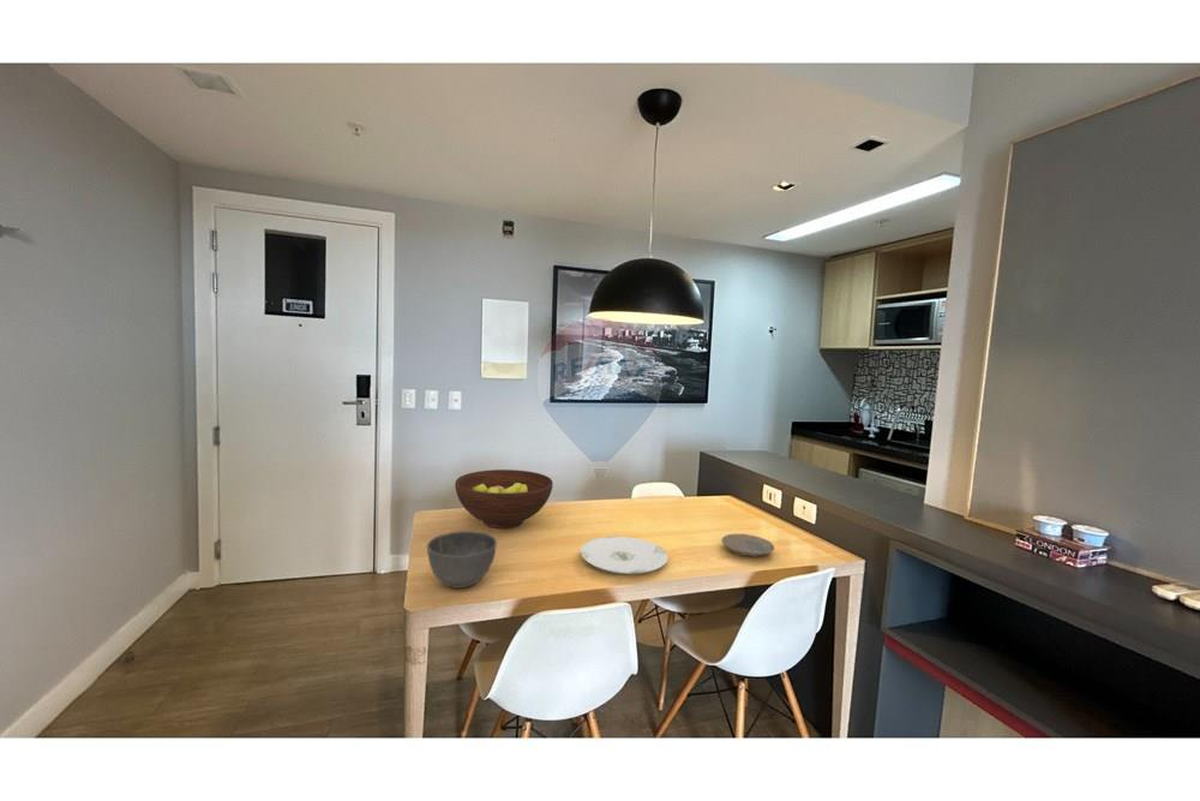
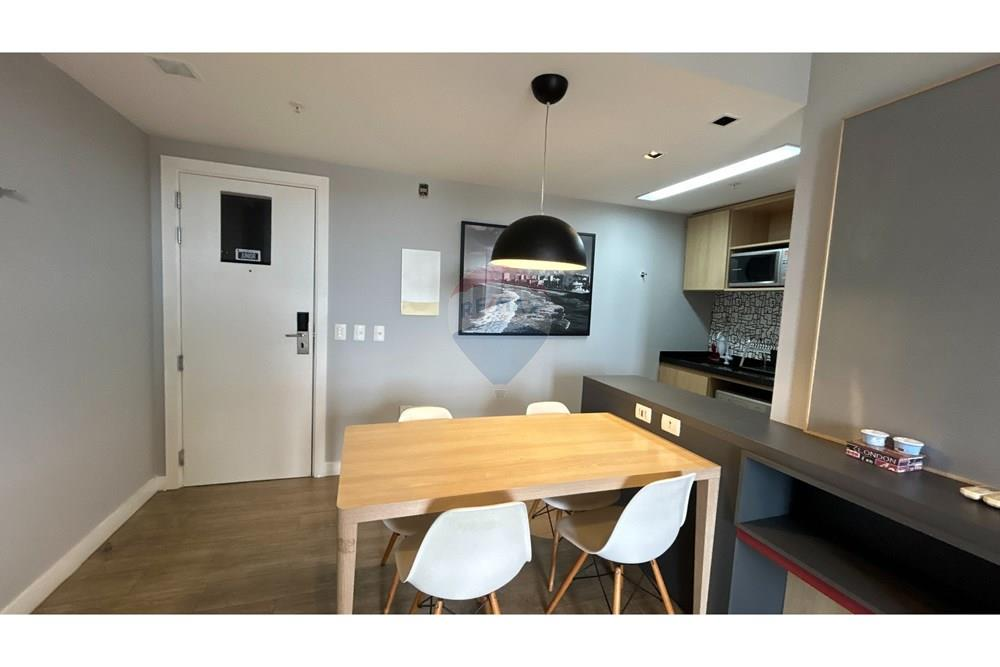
- plate [580,536,670,575]
- plate [720,533,775,557]
- fruit bowl [454,468,554,530]
- bowl [426,530,498,590]
